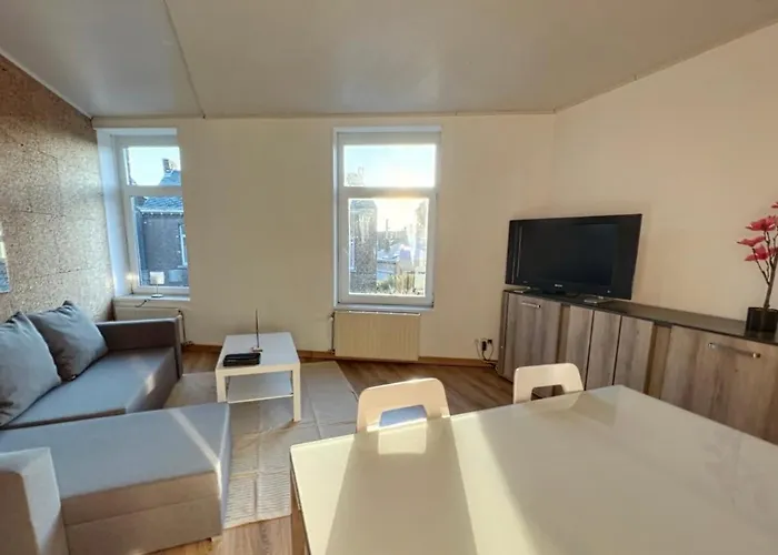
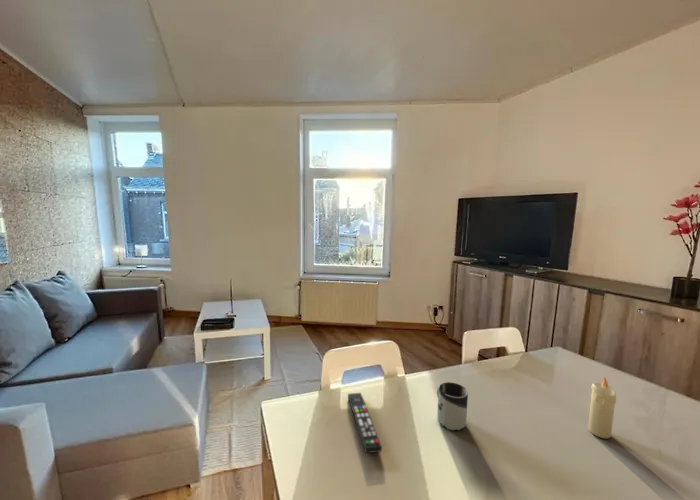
+ cup [436,381,469,431]
+ remote control [347,392,383,454]
+ candle [587,376,617,439]
